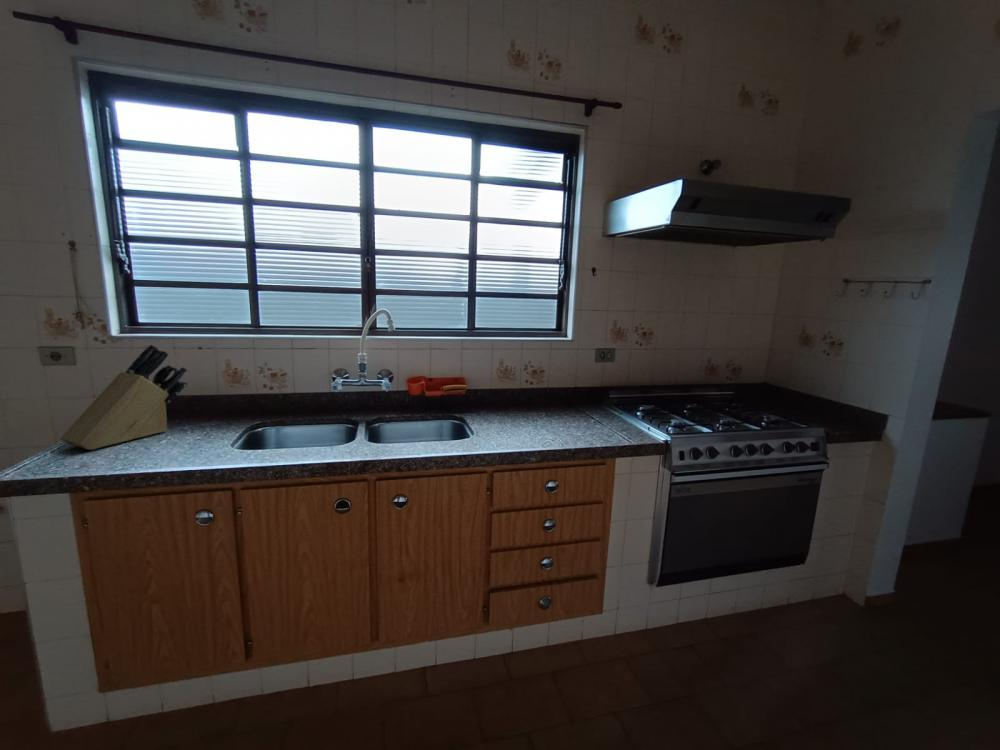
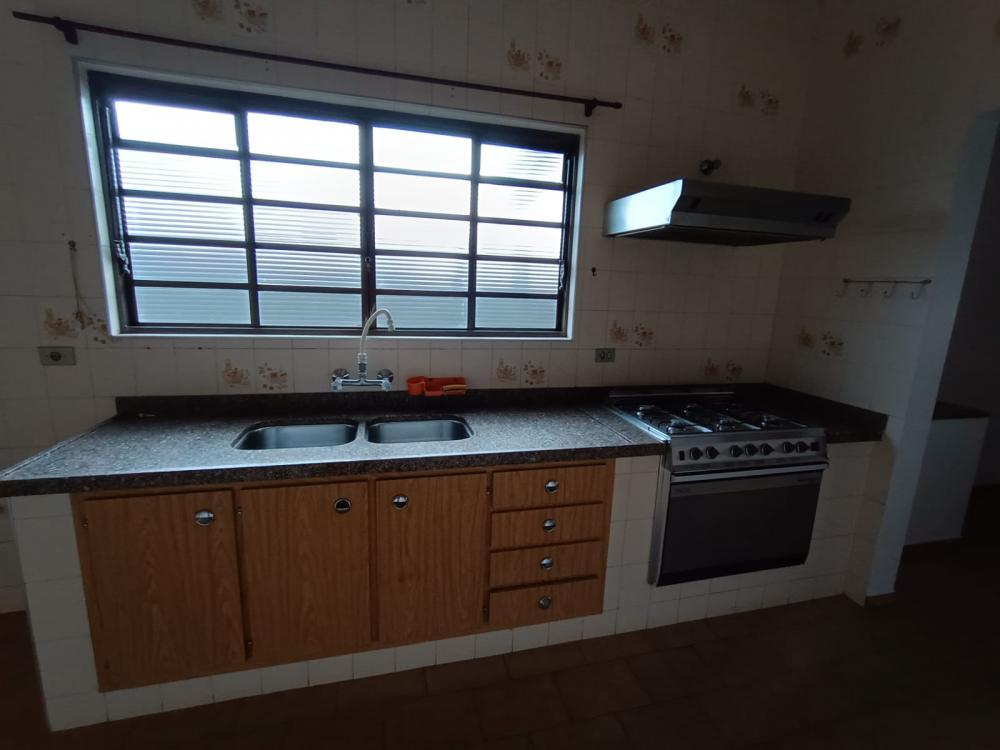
- knife block [59,343,188,451]
